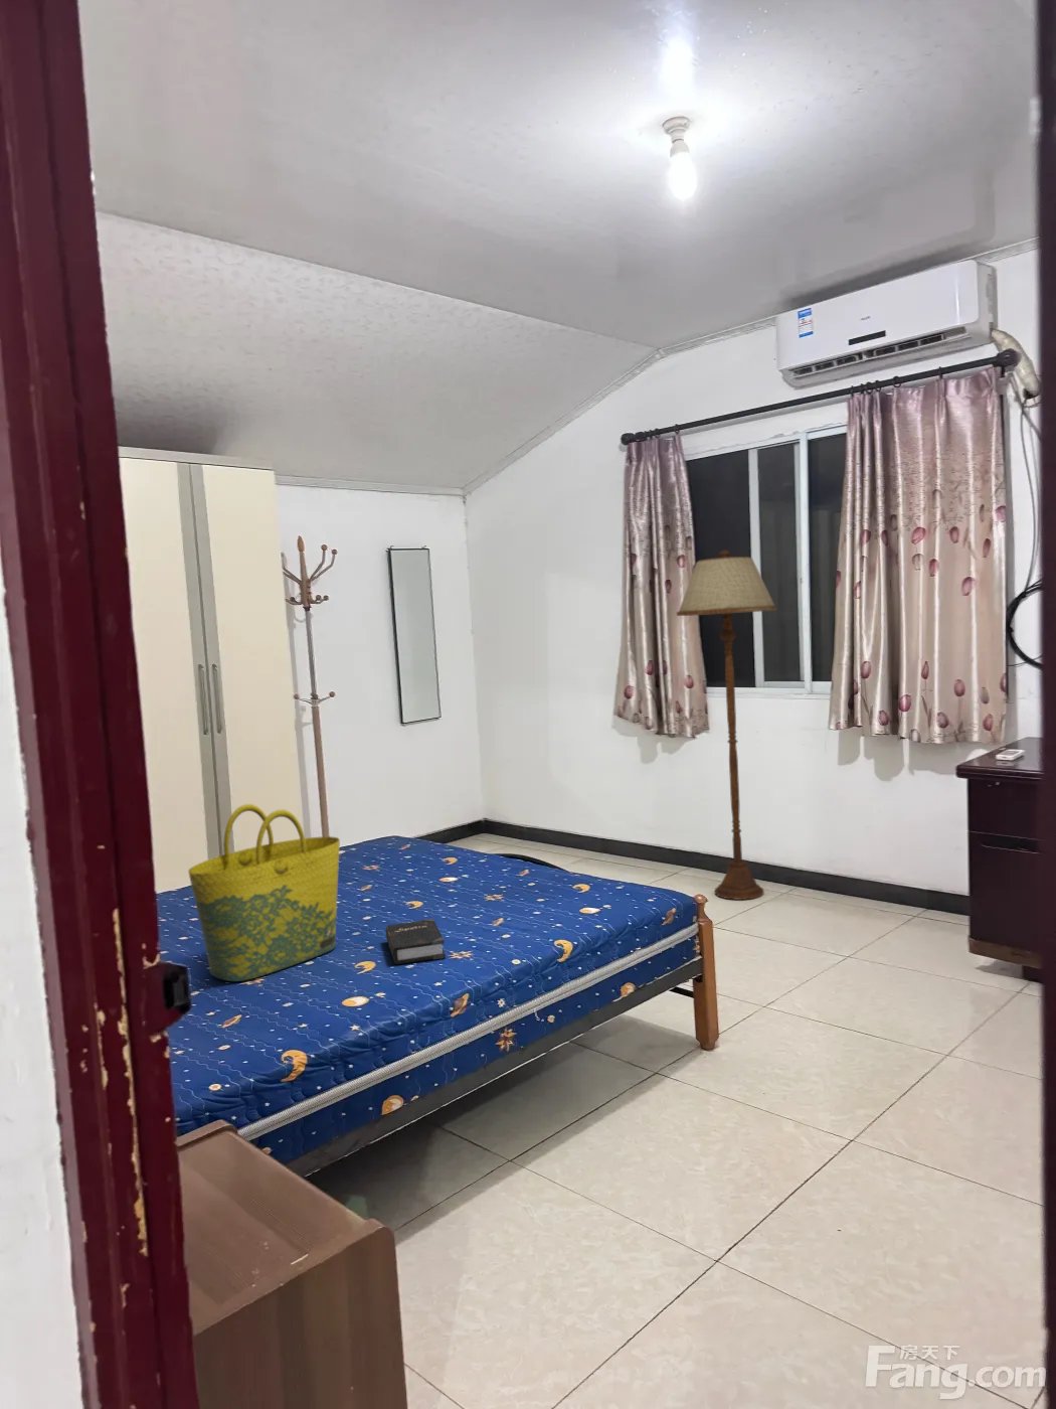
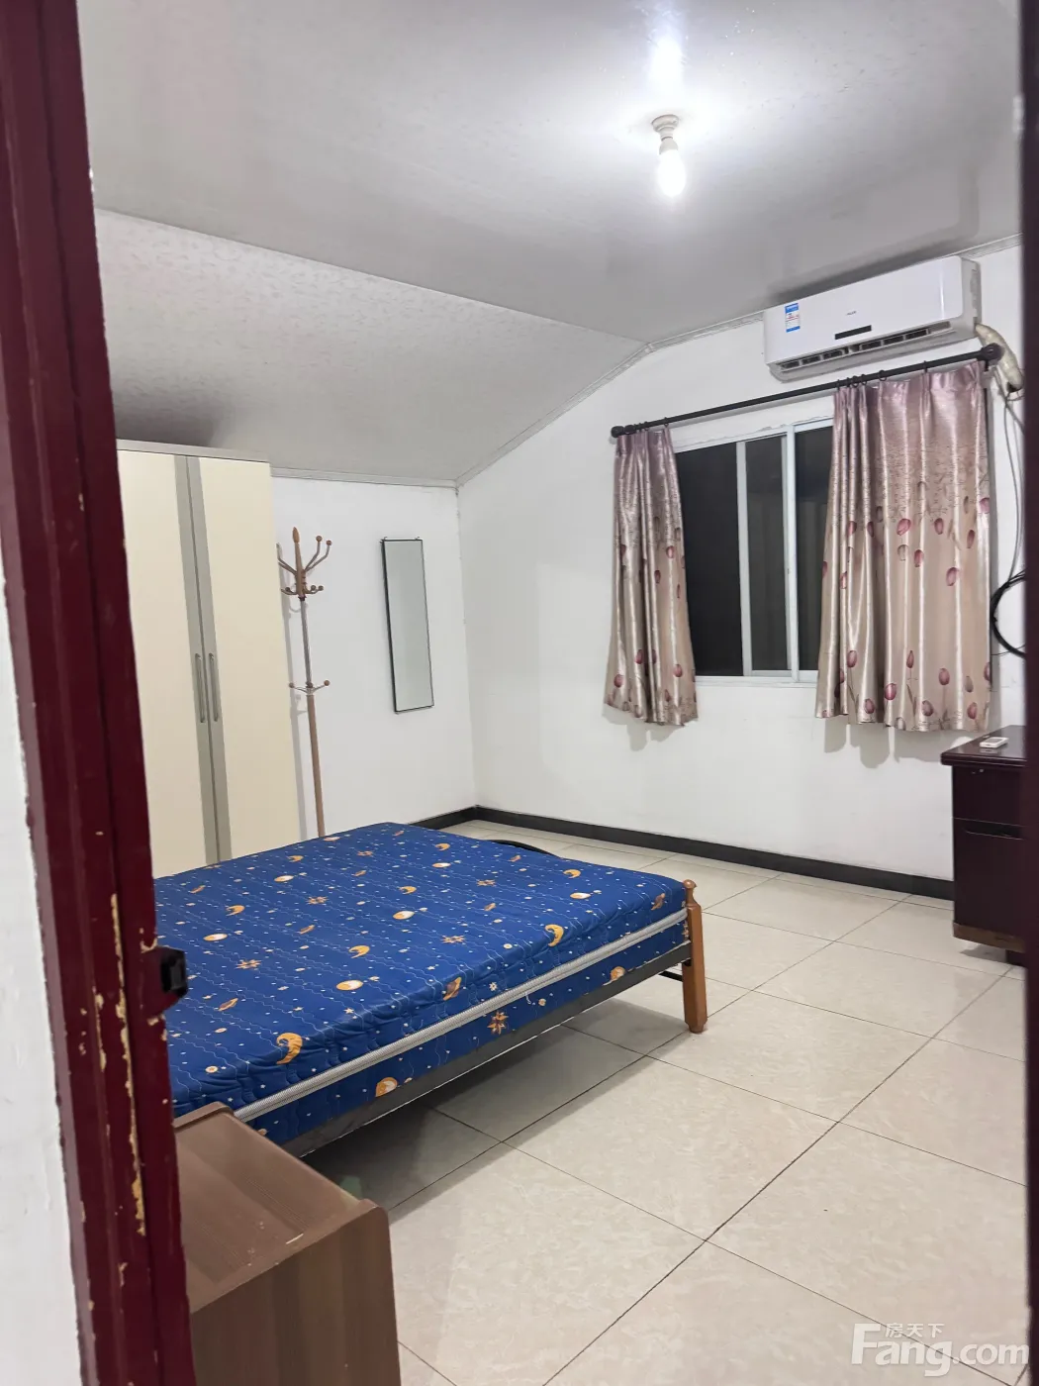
- hardback book [385,918,447,965]
- floor lamp [676,549,779,901]
- tote bag [187,803,341,982]
